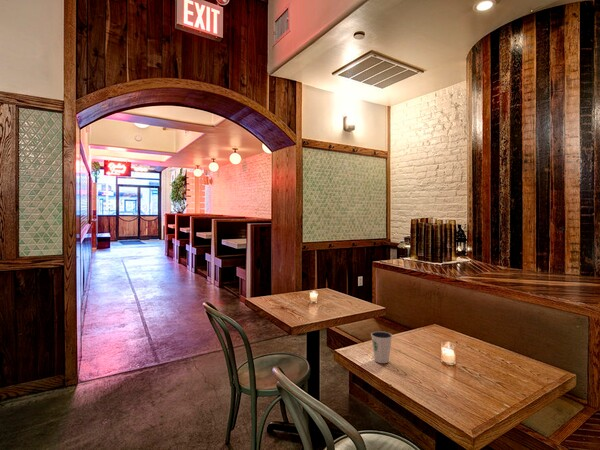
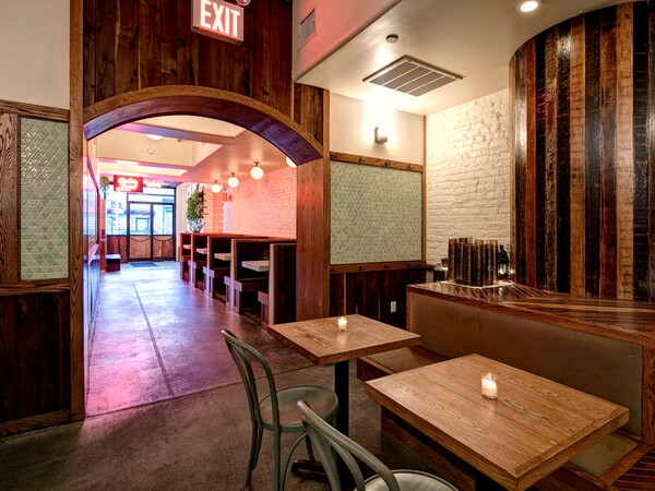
- dixie cup [370,330,393,364]
